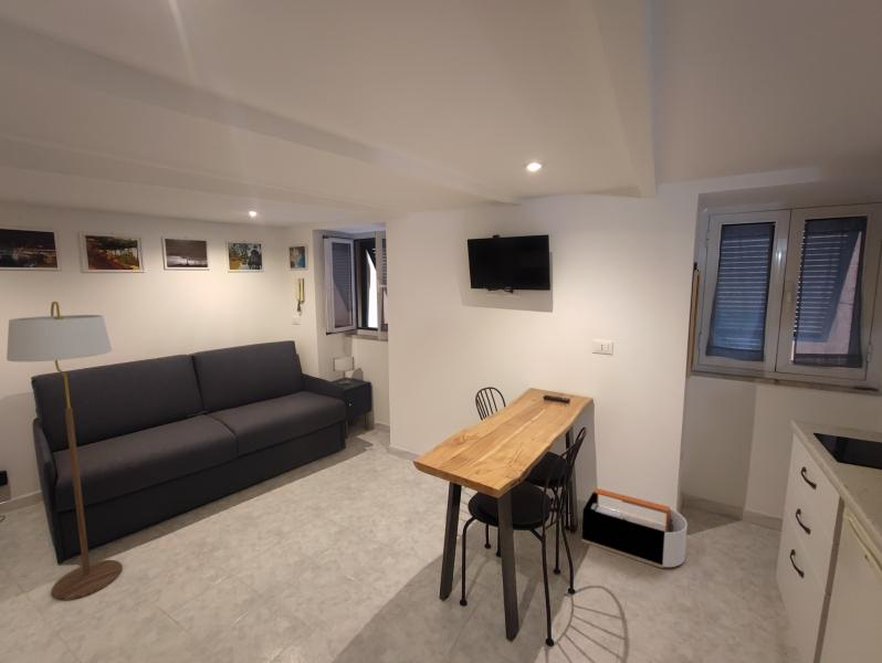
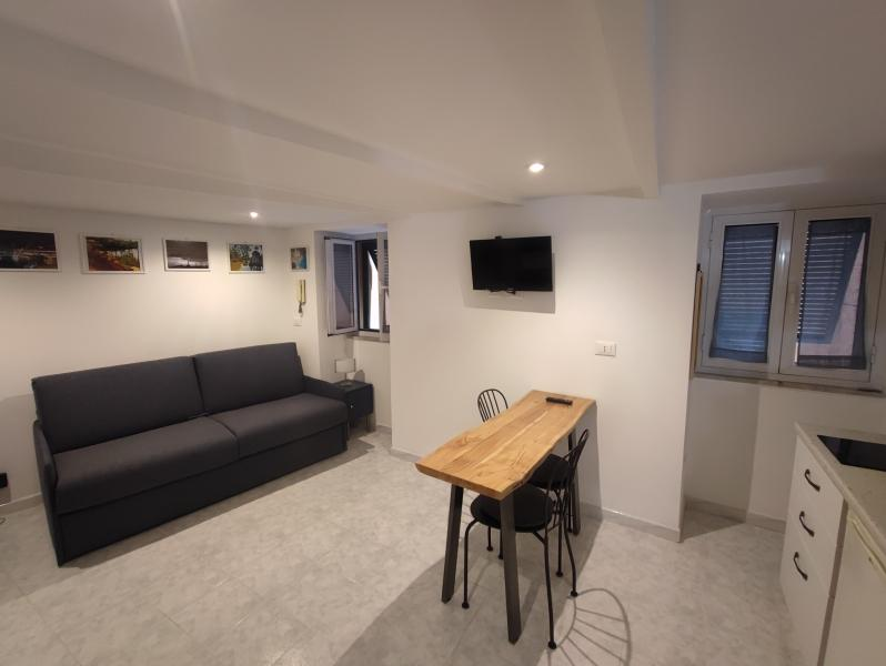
- floor lamp [6,301,124,601]
- storage bin [580,487,689,569]
